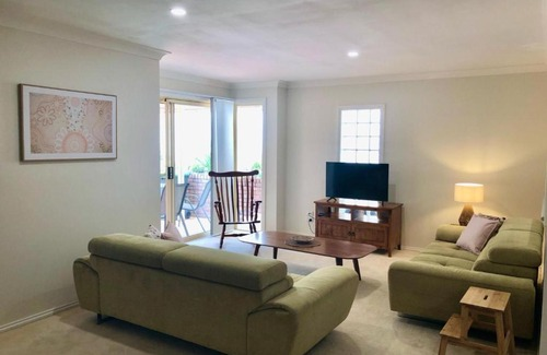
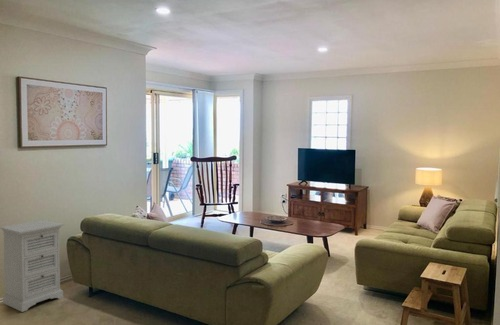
+ nightstand [0,219,65,313]
